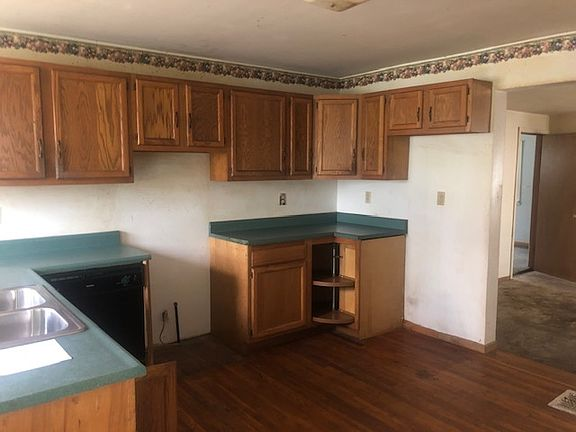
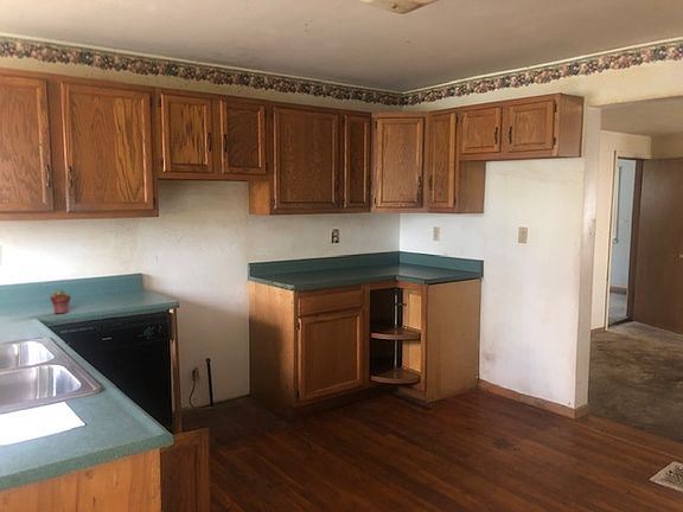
+ potted succulent [49,288,72,315]
